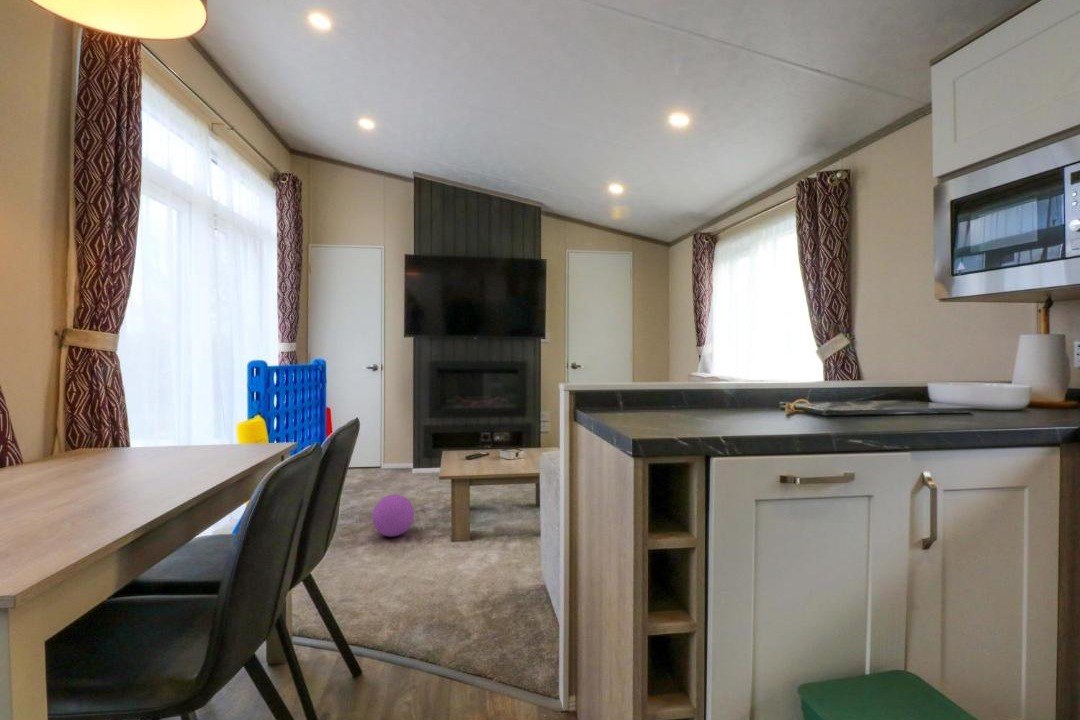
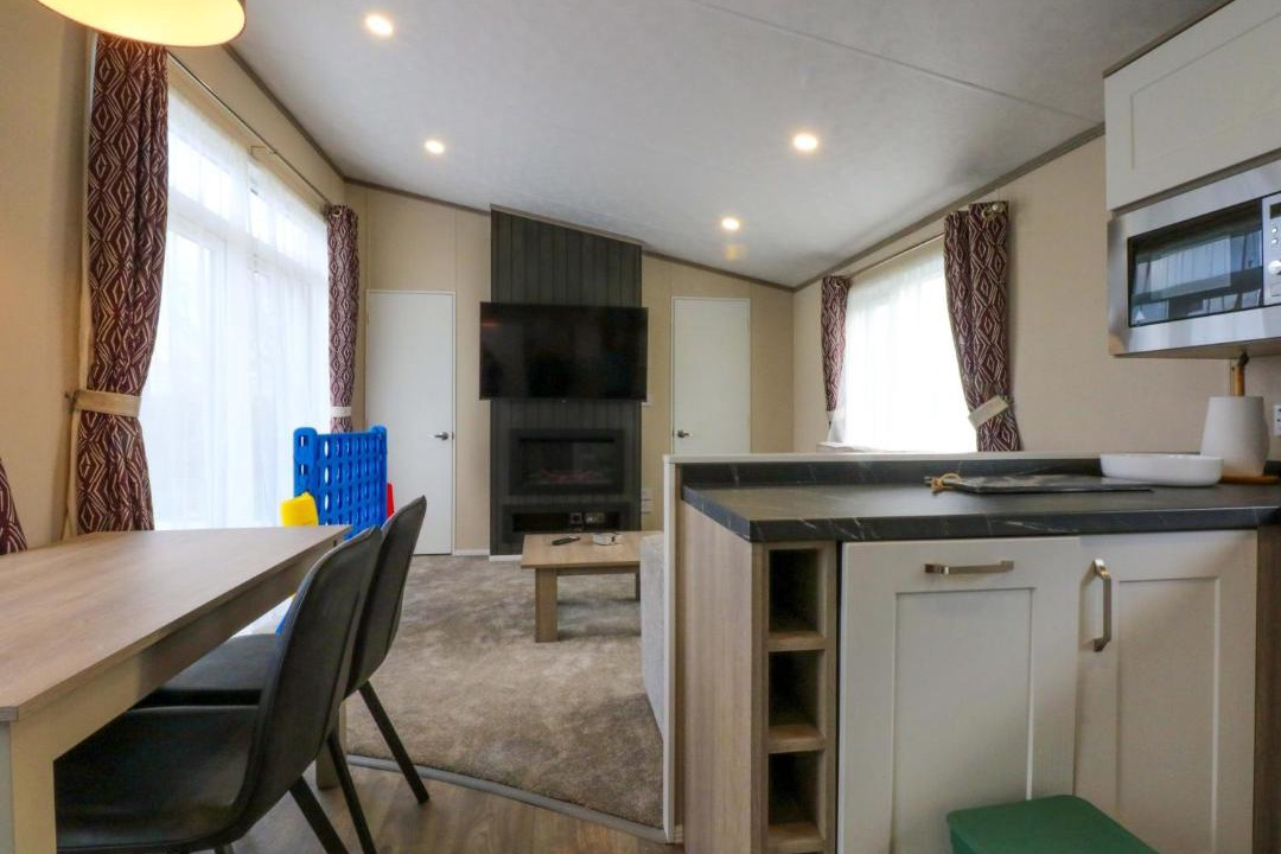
- ball [371,494,415,538]
